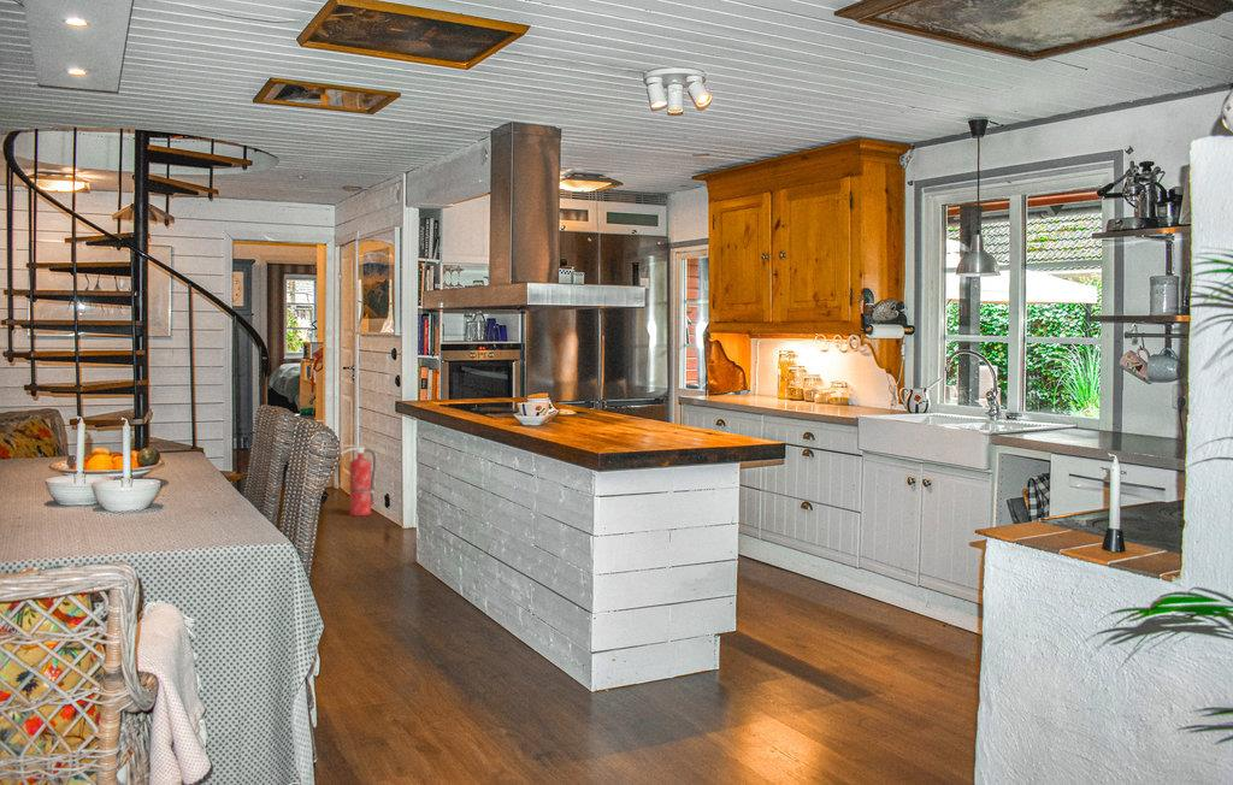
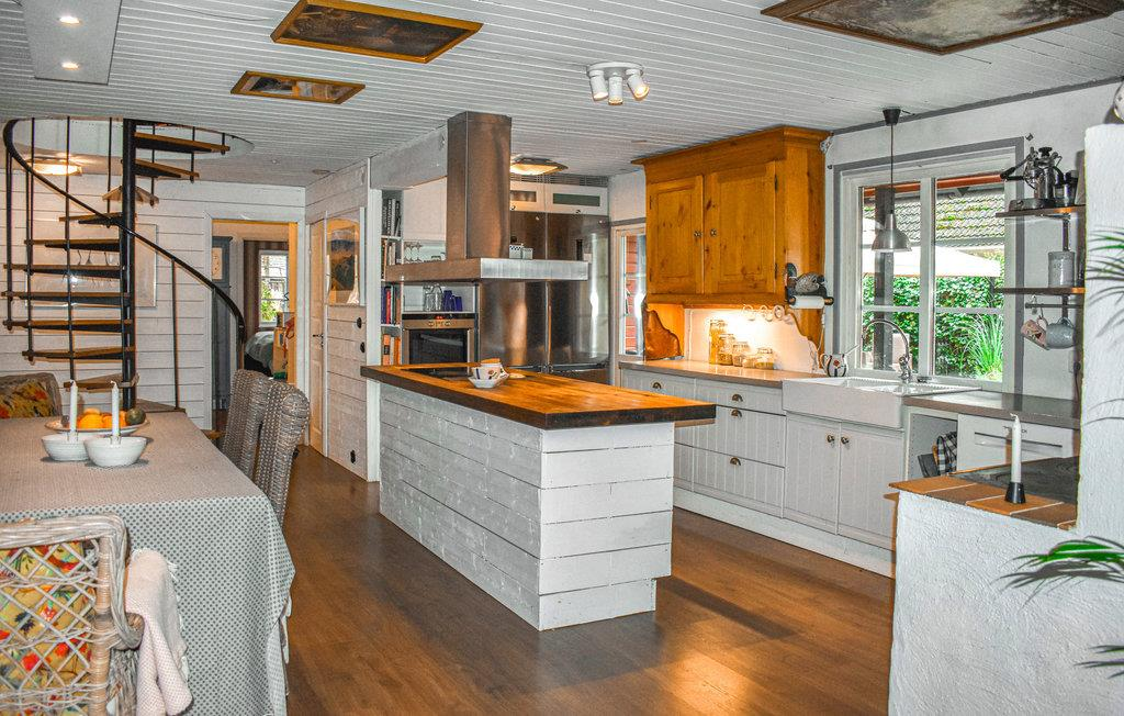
- fire extinguisher [340,444,377,517]
